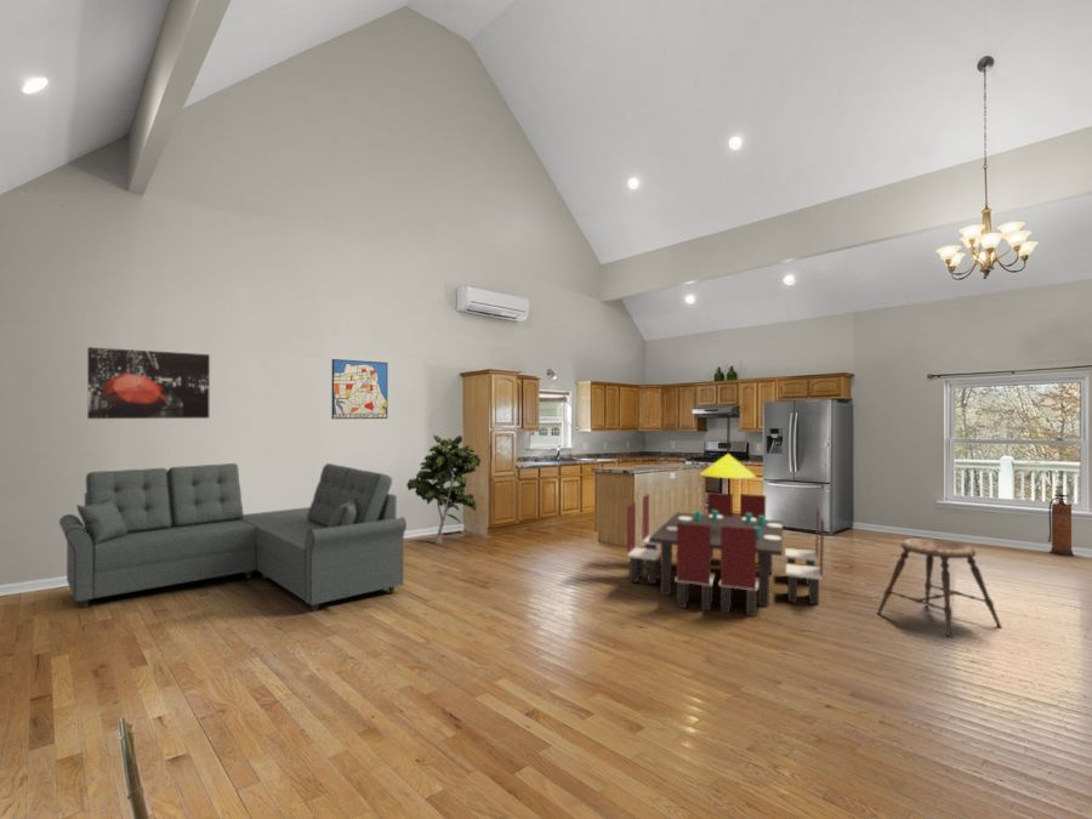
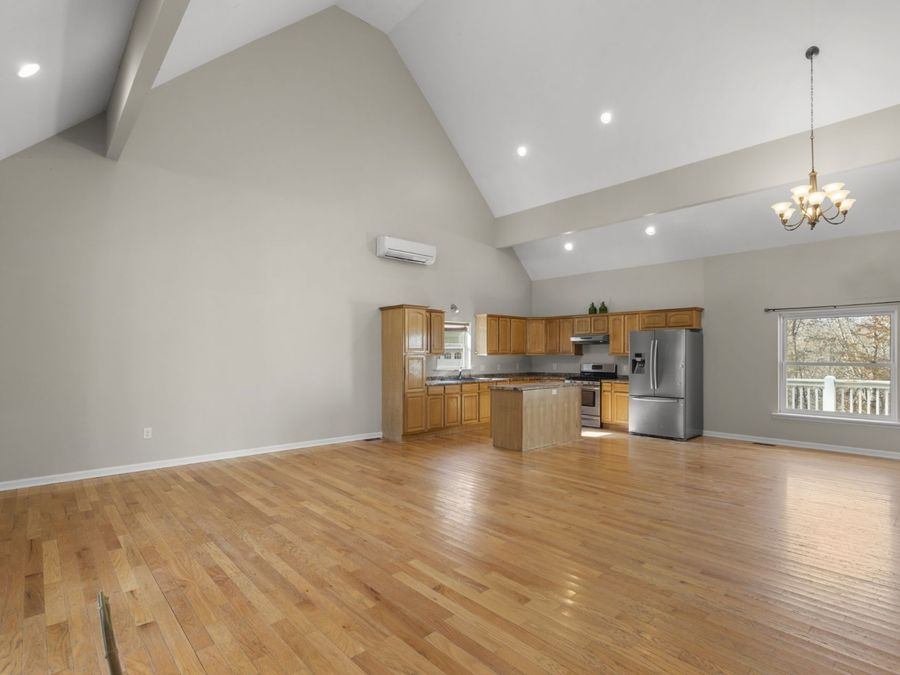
- indoor plant [405,433,482,545]
- wall art [331,358,388,420]
- wall art [86,346,211,420]
- sofa [58,462,408,613]
- dining table [626,411,825,618]
- fire extinguisher [1047,494,1076,558]
- stool [876,538,1002,639]
